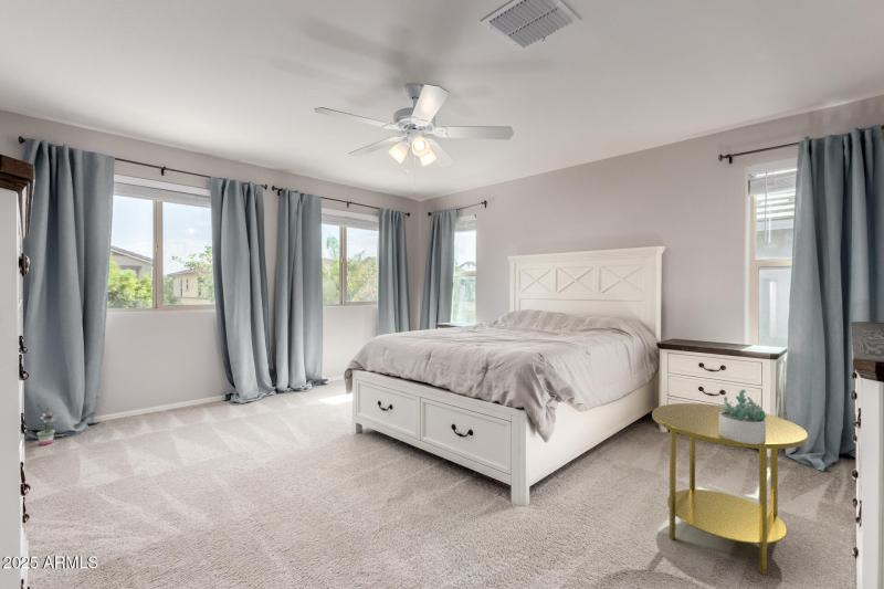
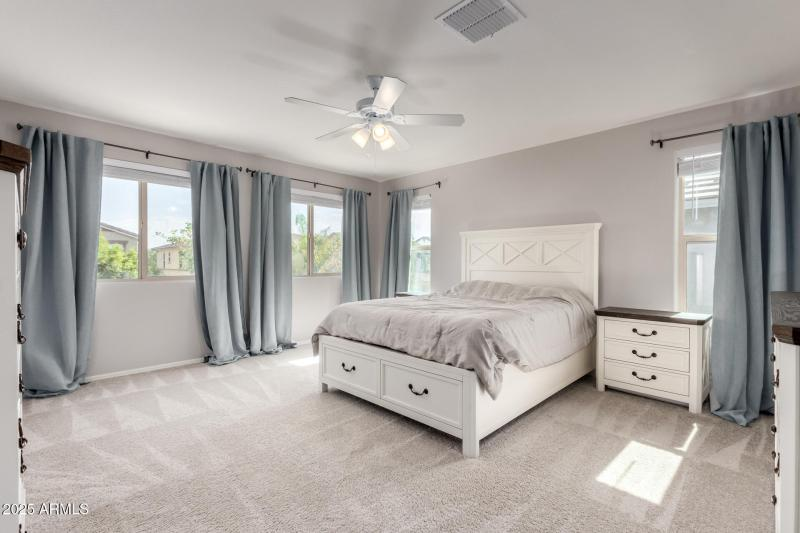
- succulent plant [718,389,767,444]
- side table [651,402,810,575]
- potted plant [35,403,61,446]
